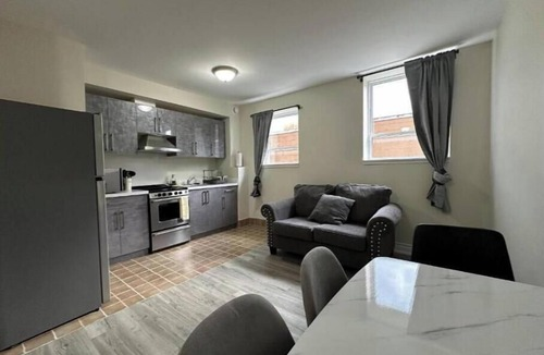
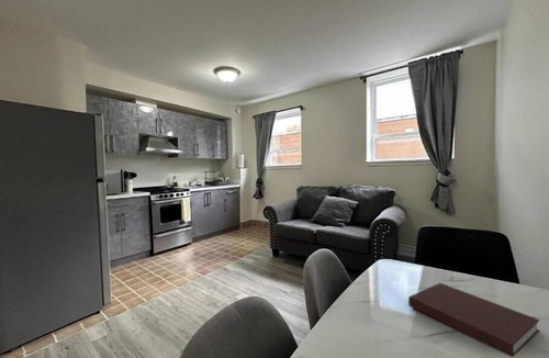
+ notebook [407,282,541,358]
